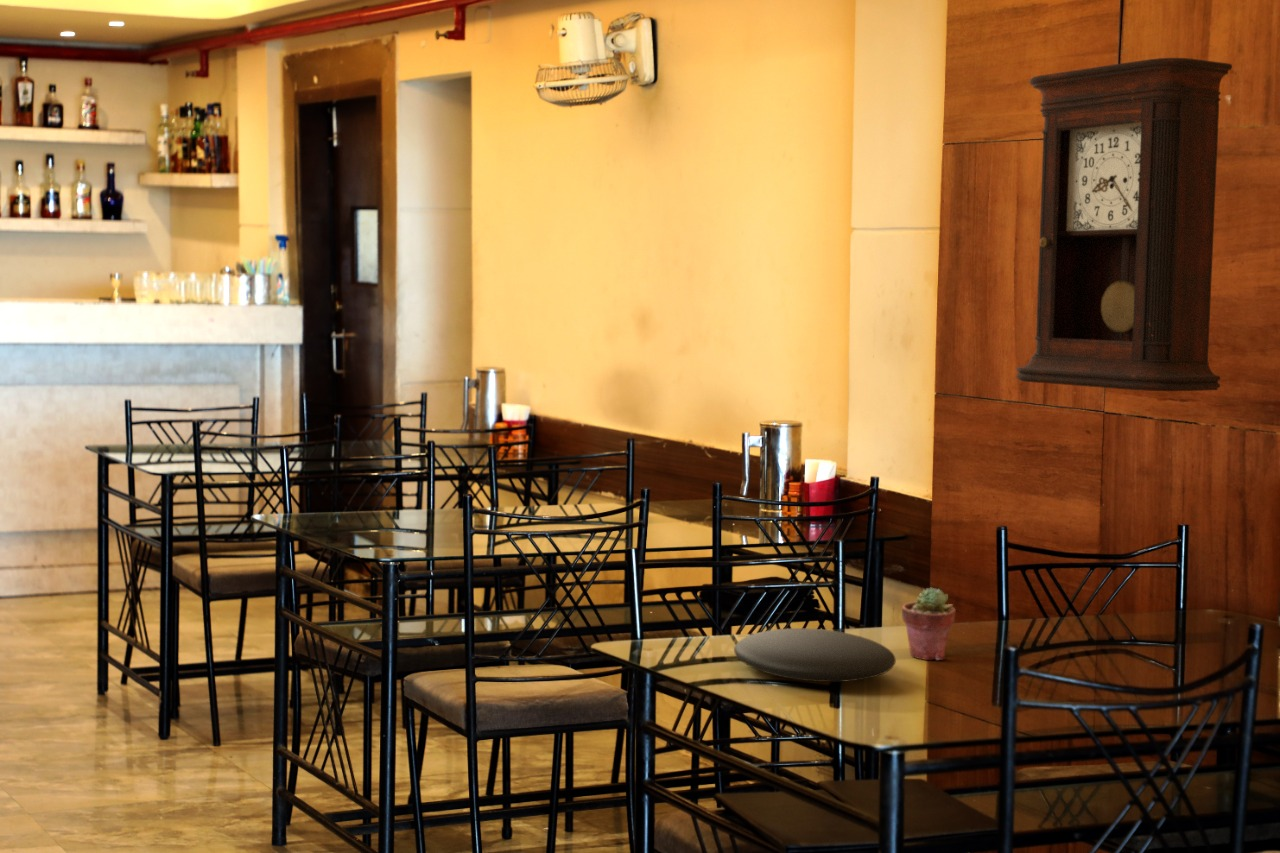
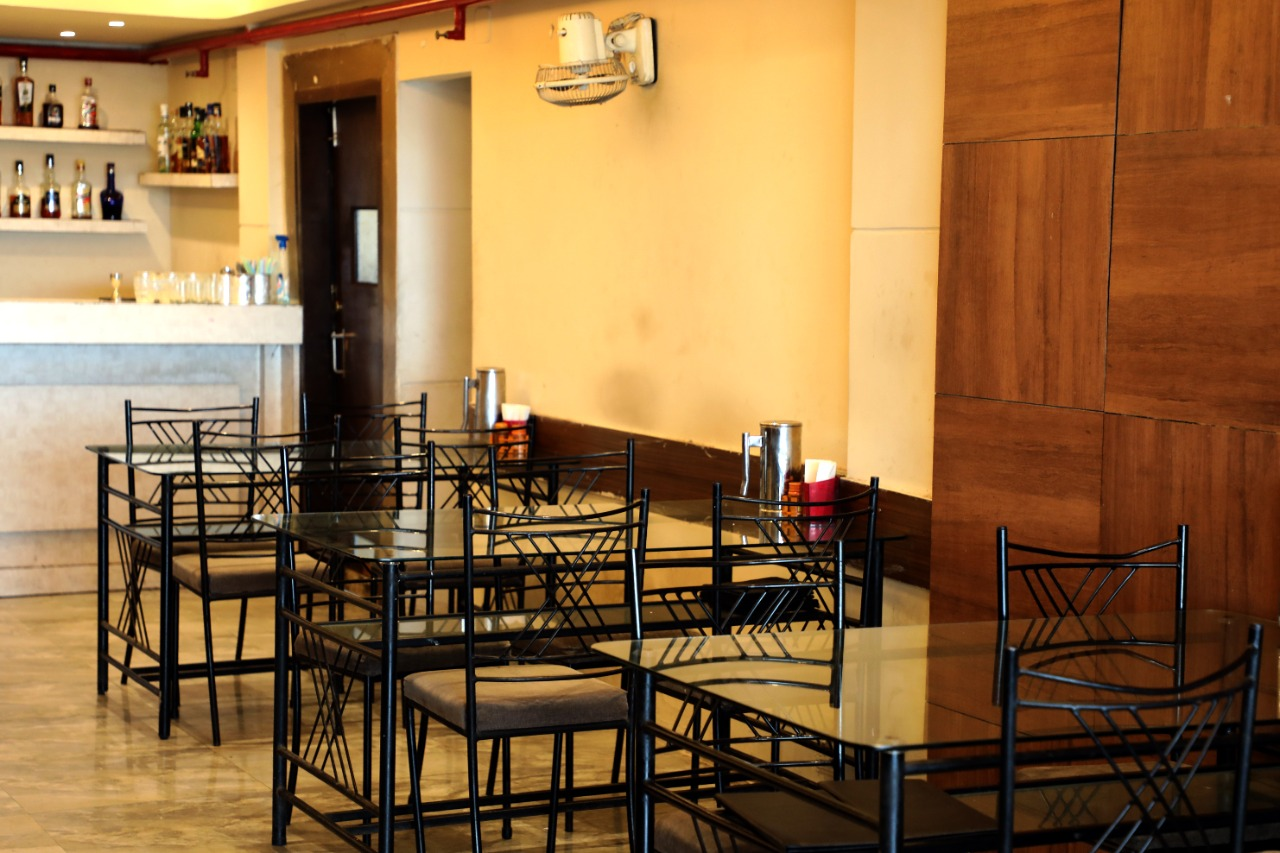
- plate [733,627,897,683]
- pendulum clock [1015,57,1233,392]
- potted succulent [901,586,957,661]
